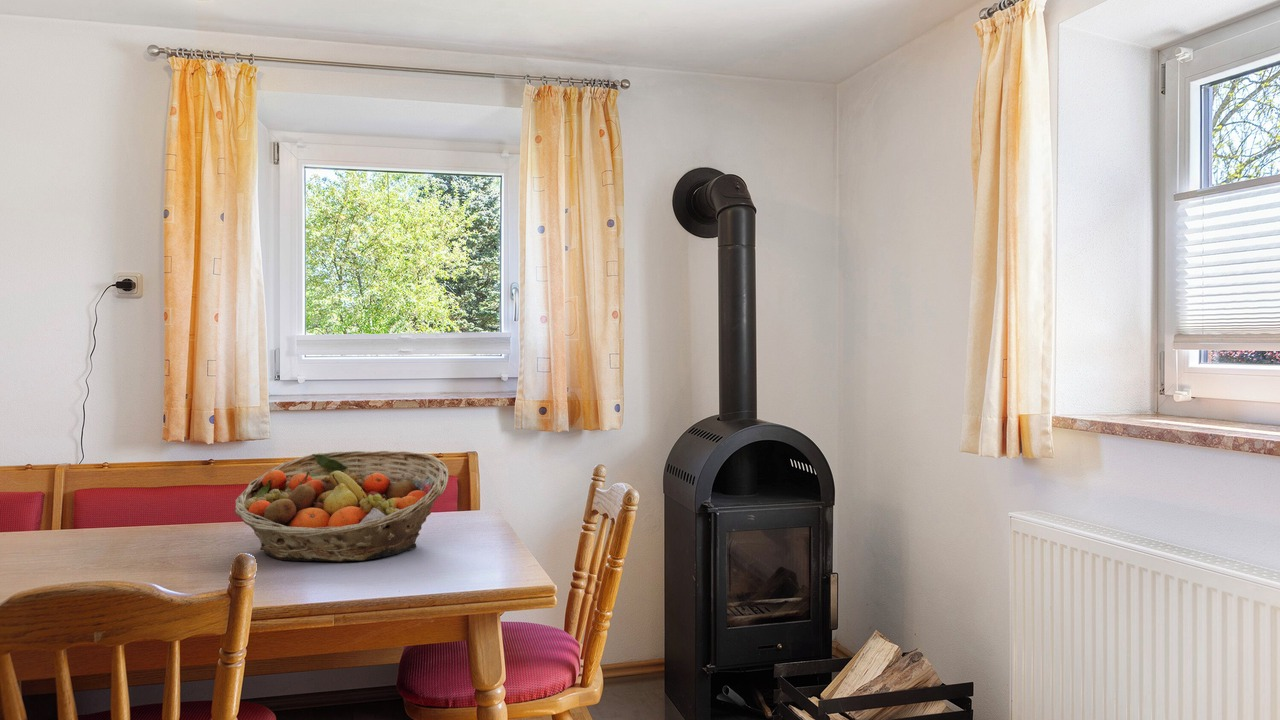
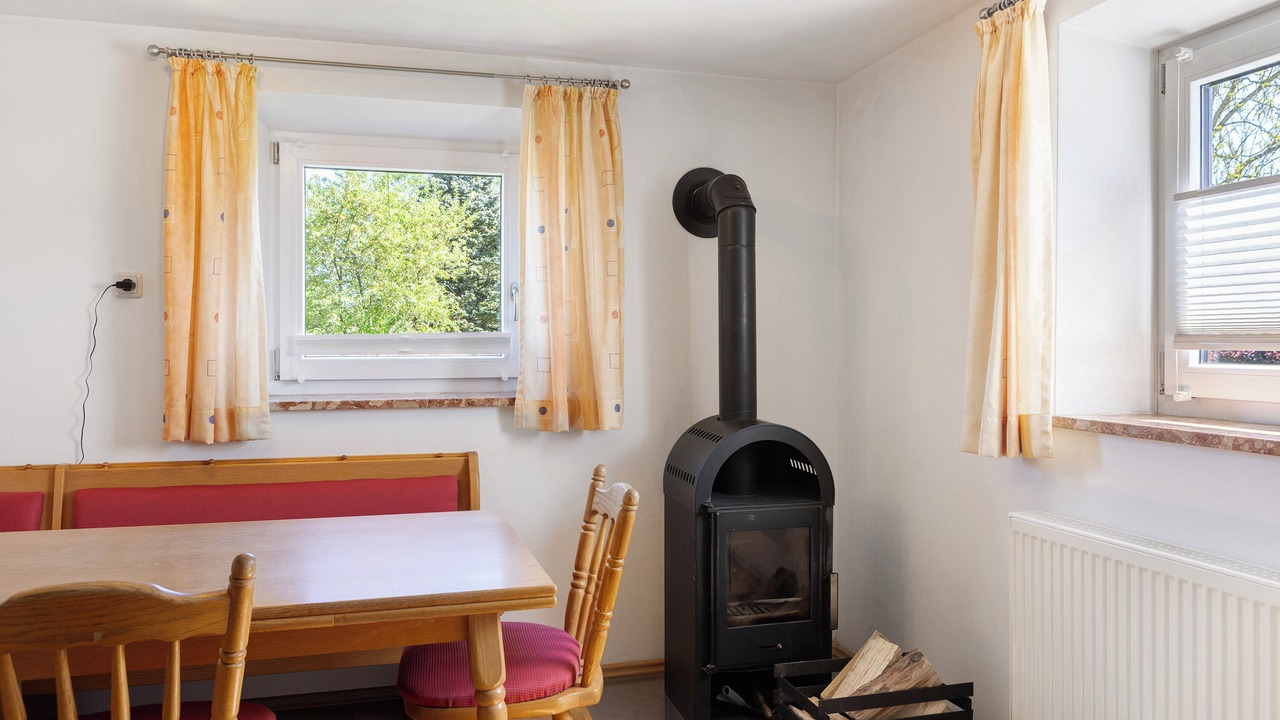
- fruit basket [233,450,450,563]
